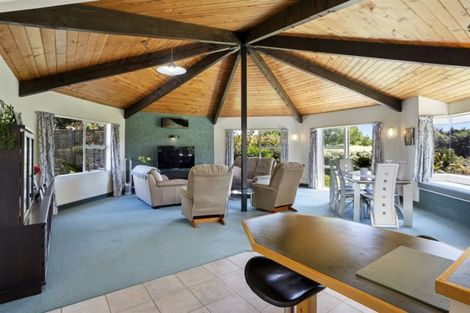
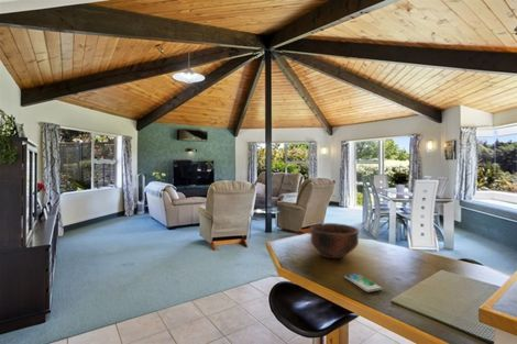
+ smartphone [343,273,383,293]
+ bowl [309,222,361,259]
